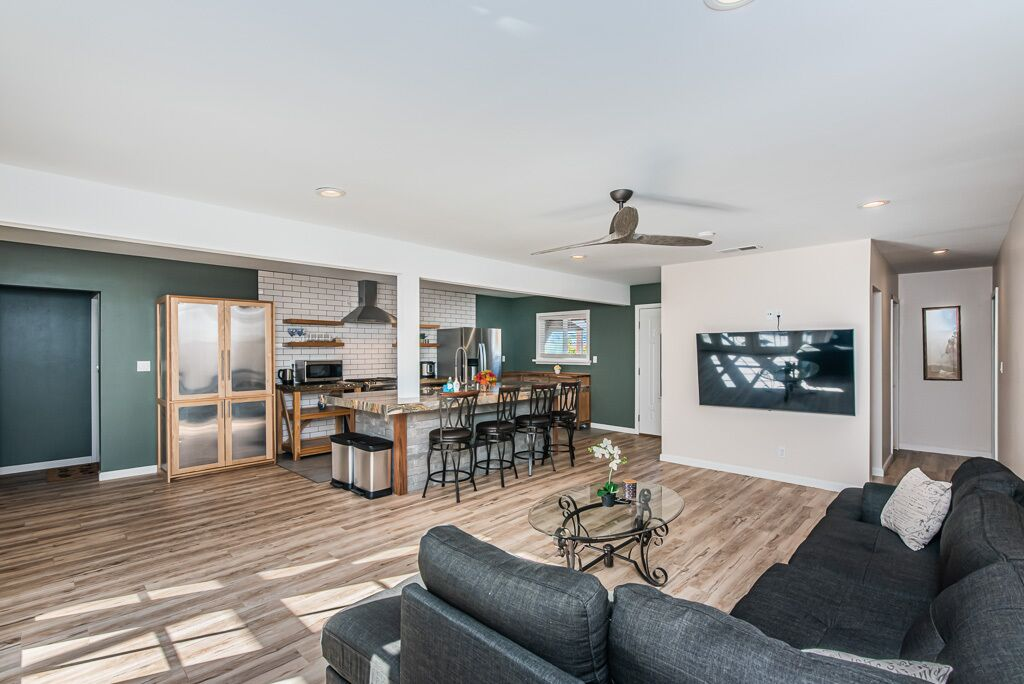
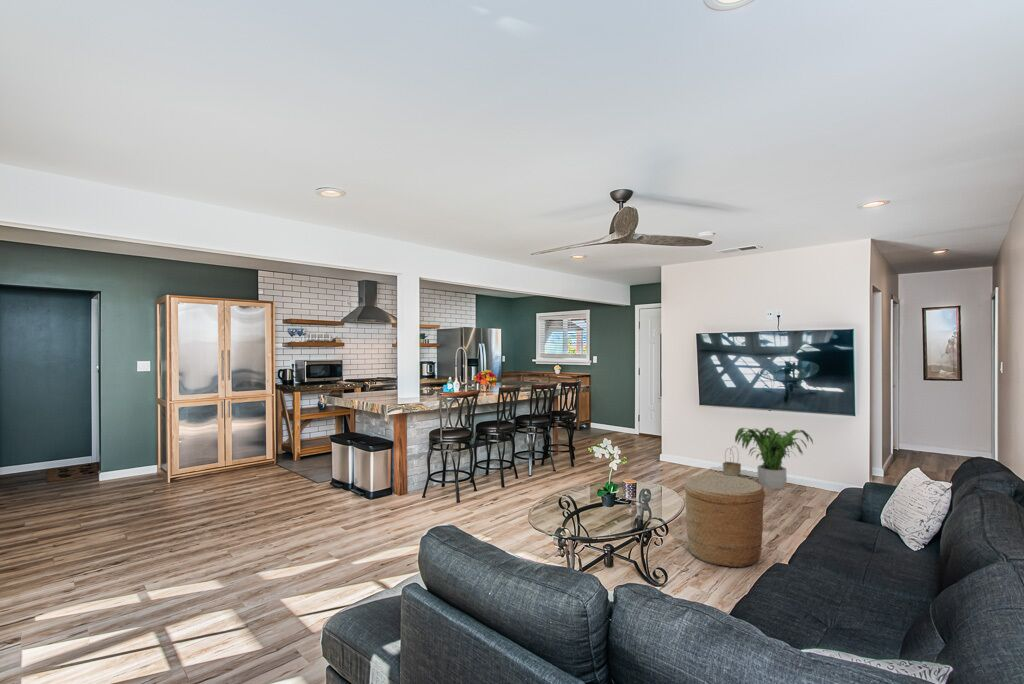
+ potted plant [734,427,814,490]
+ basket [722,445,742,477]
+ basket [683,473,766,568]
